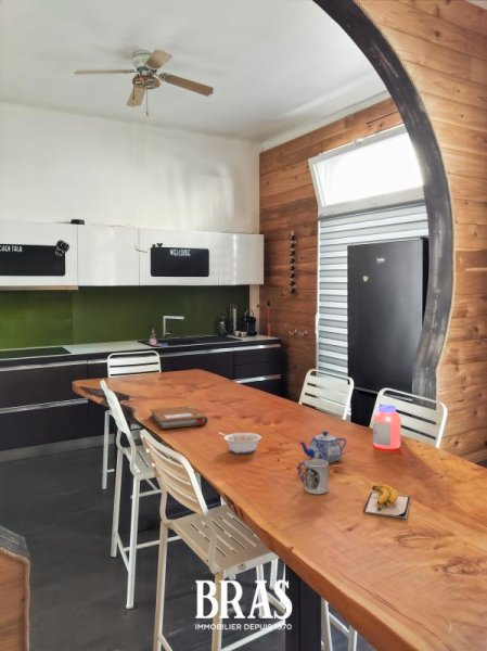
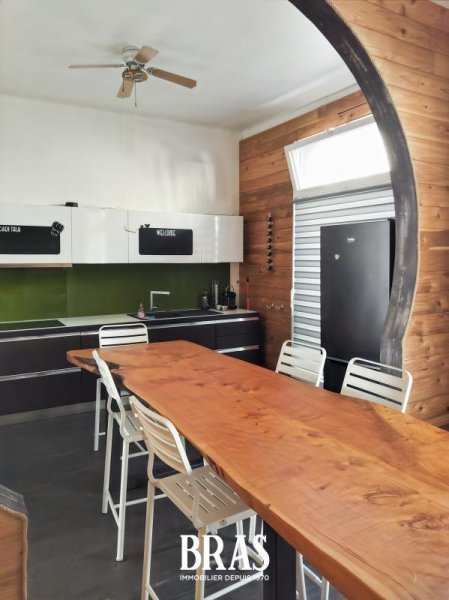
- legume [218,431,262,455]
- banana [361,484,412,519]
- teapot [298,430,347,463]
- notebook [149,405,208,430]
- cup [296,458,330,495]
- jar [372,404,402,450]
